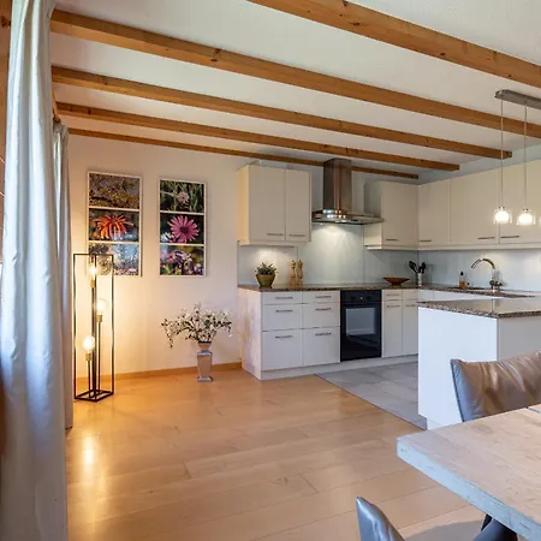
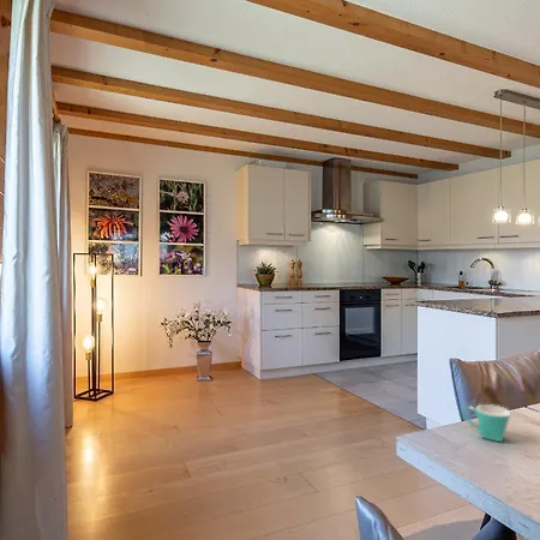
+ mug [461,403,511,443]
